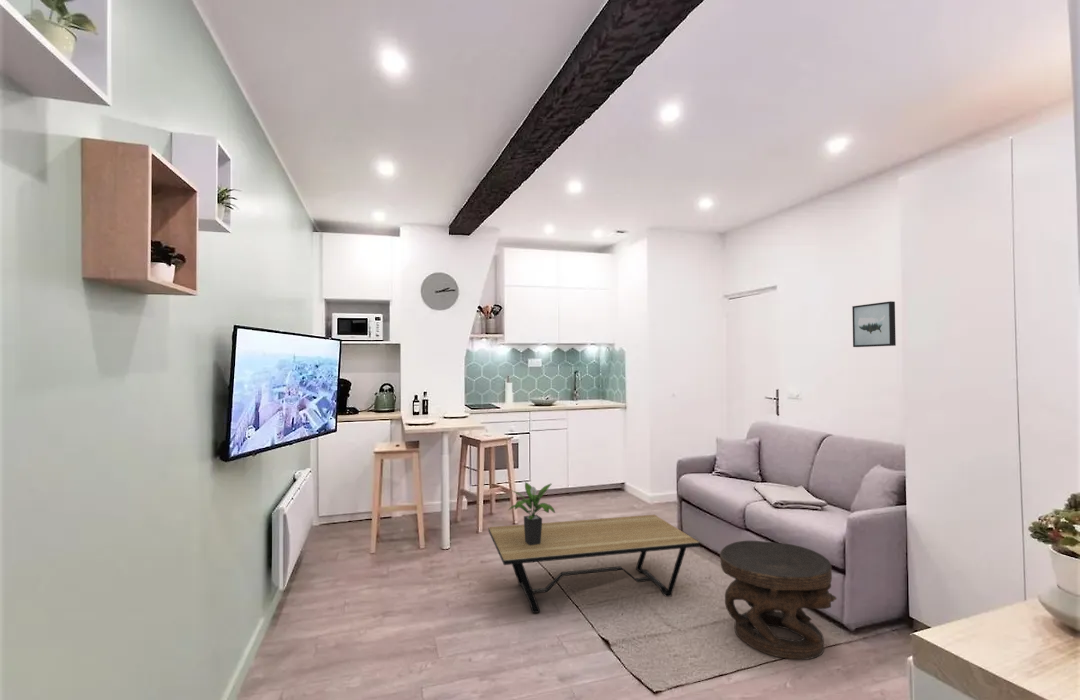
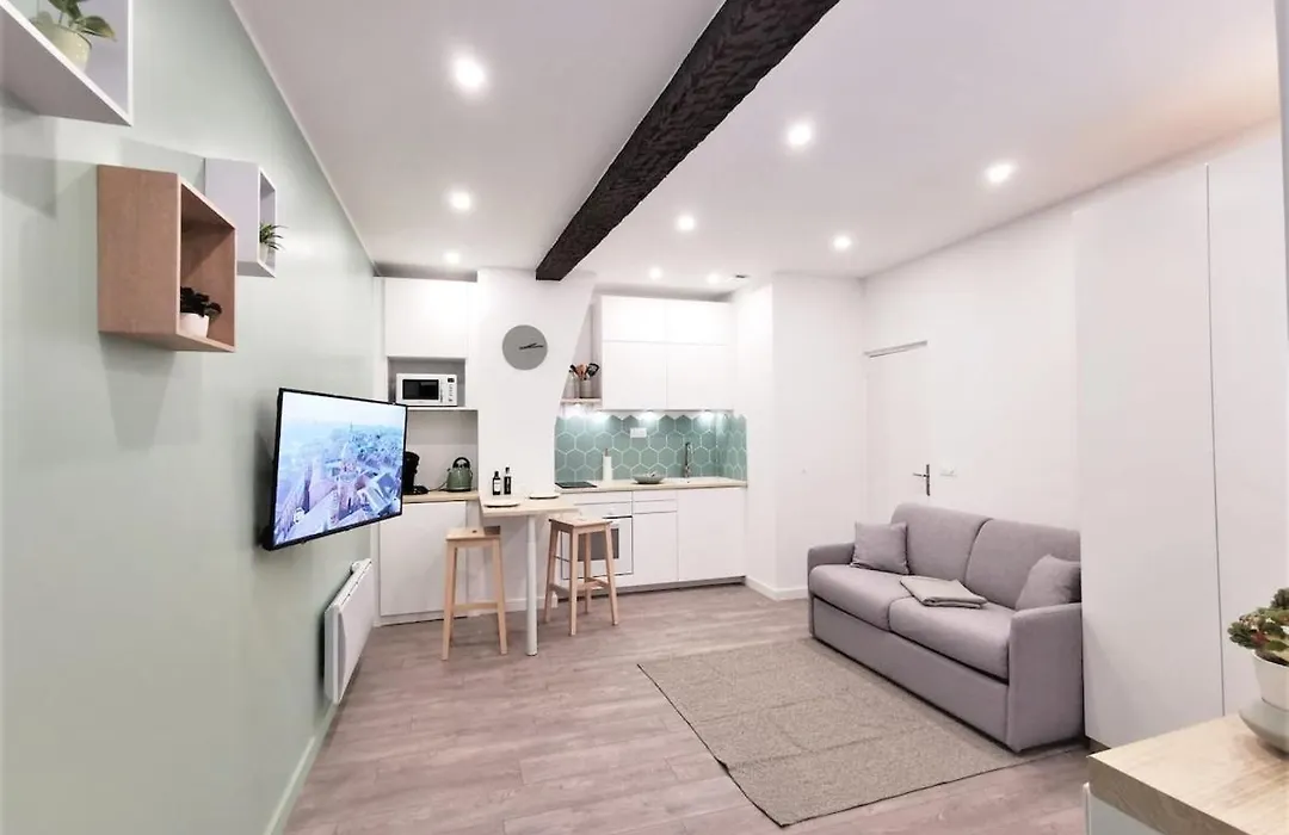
- potted plant [507,481,556,545]
- side table [719,540,838,661]
- wall art [851,300,897,348]
- coffee table [487,514,701,614]
